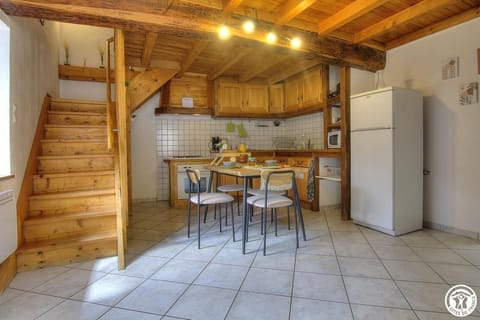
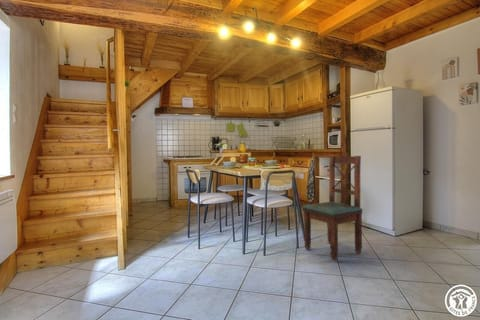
+ dining chair [301,155,364,262]
